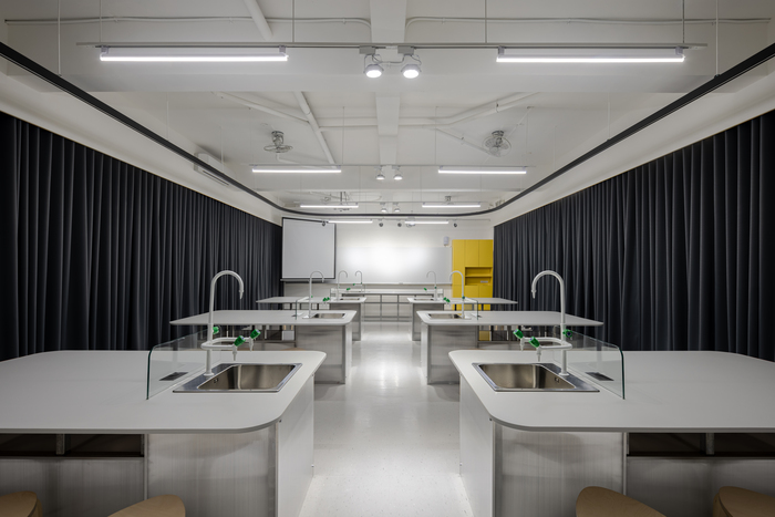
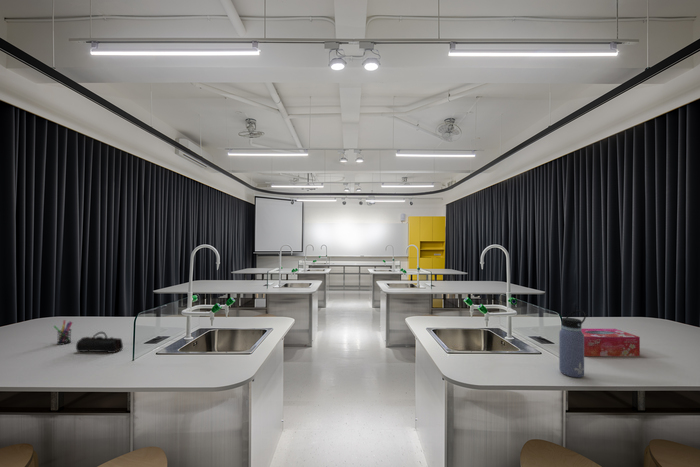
+ water bottle [558,309,587,378]
+ pen holder [53,319,74,346]
+ pencil case [75,331,124,354]
+ tissue box [581,328,641,357]
